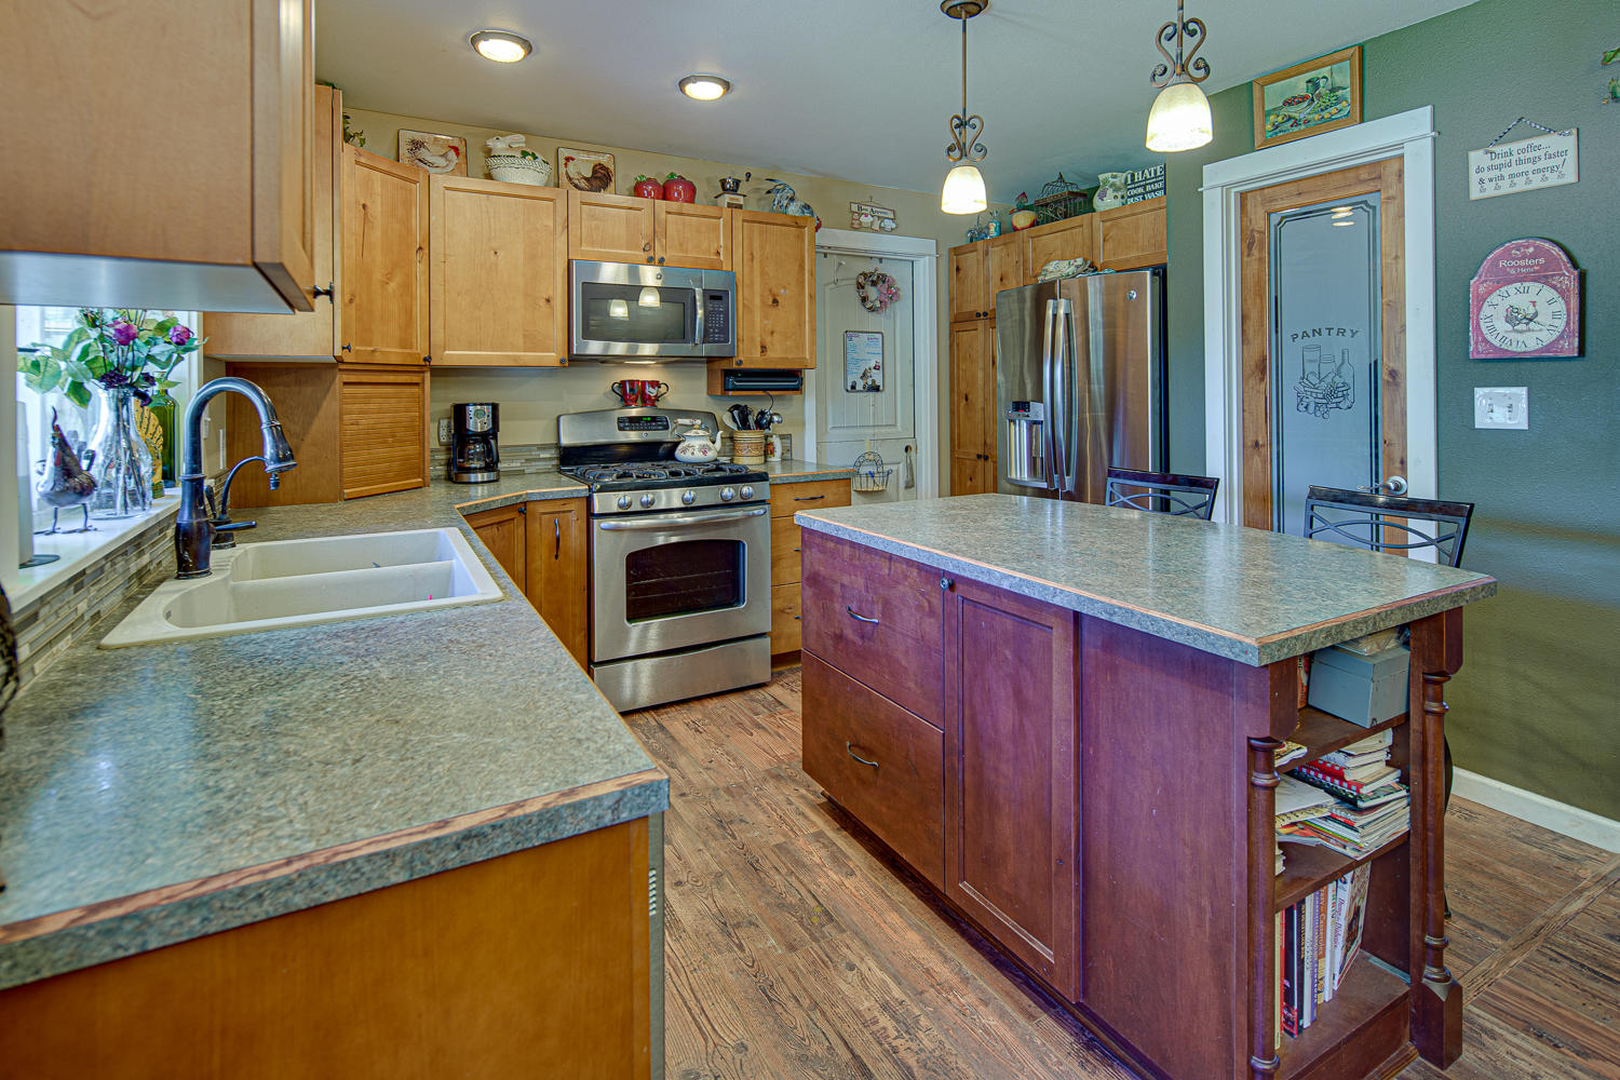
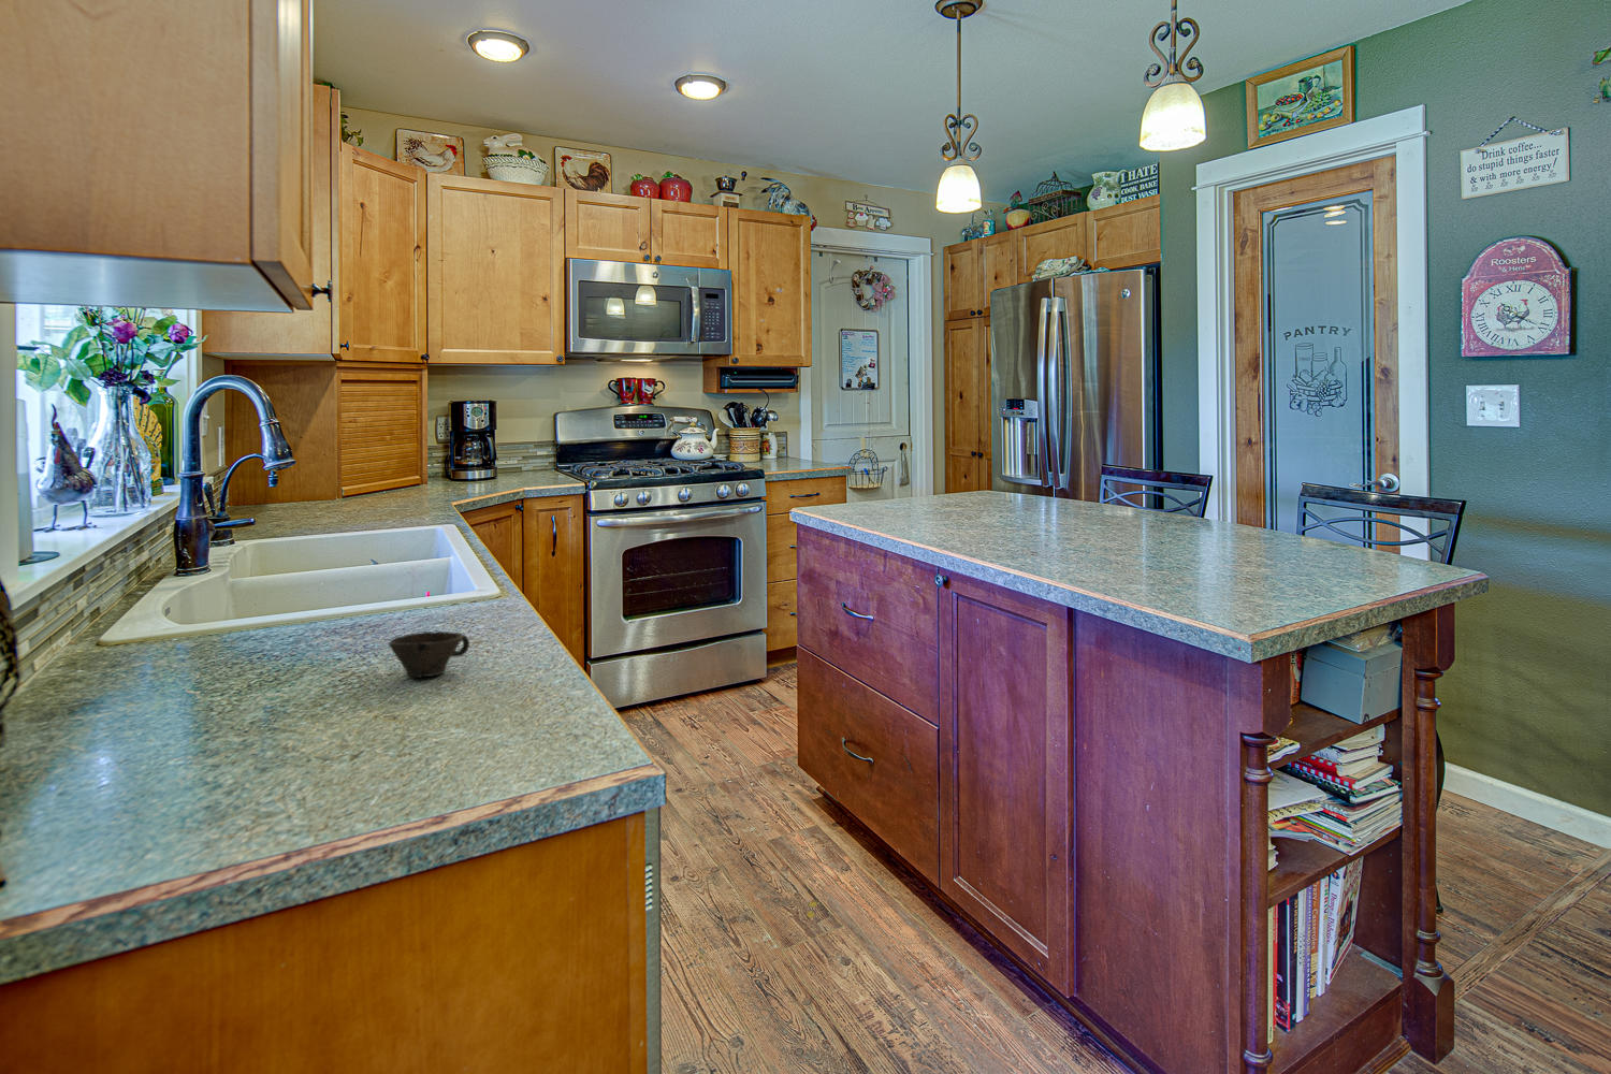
+ cup [387,630,470,678]
